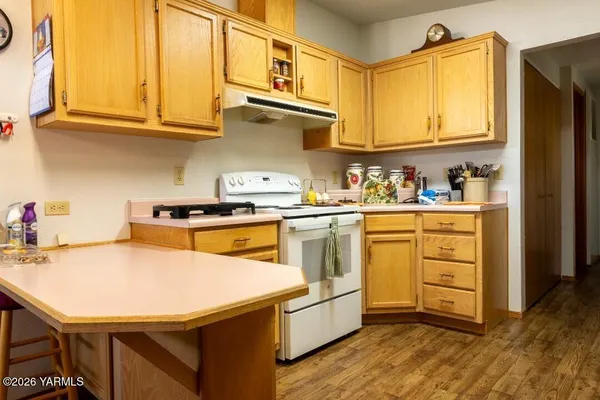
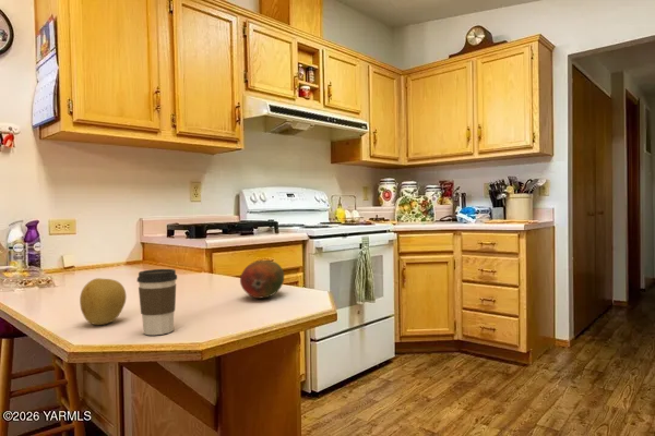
+ coffee cup [136,268,178,336]
+ fruit [239,259,285,300]
+ fruit [79,277,128,326]
